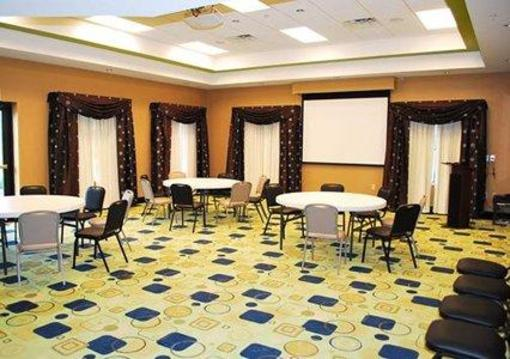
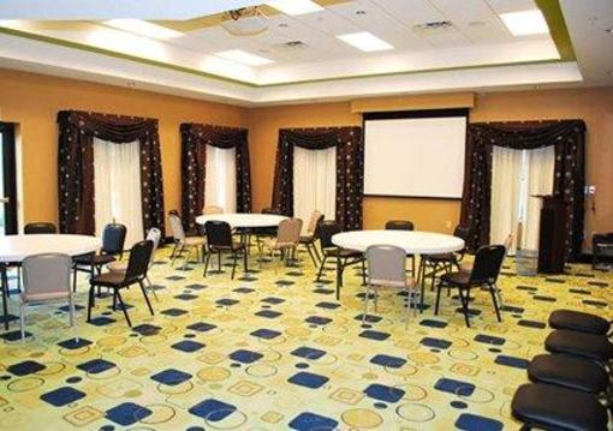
+ waste bin [514,249,540,277]
